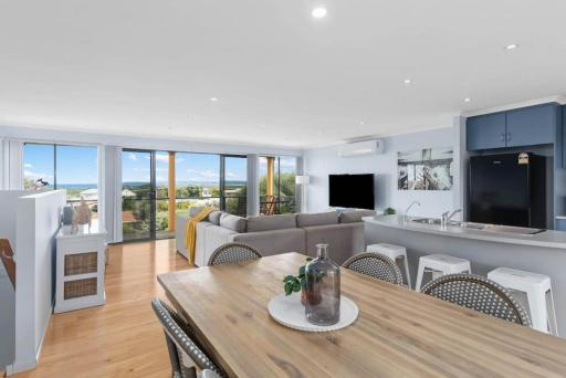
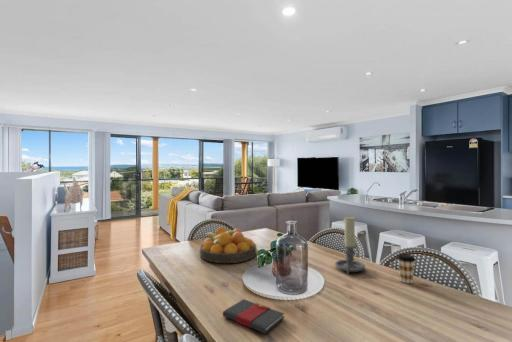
+ candle holder [334,215,366,276]
+ book [222,298,286,335]
+ fruit bowl [199,226,258,264]
+ coffee cup [396,253,417,284]
